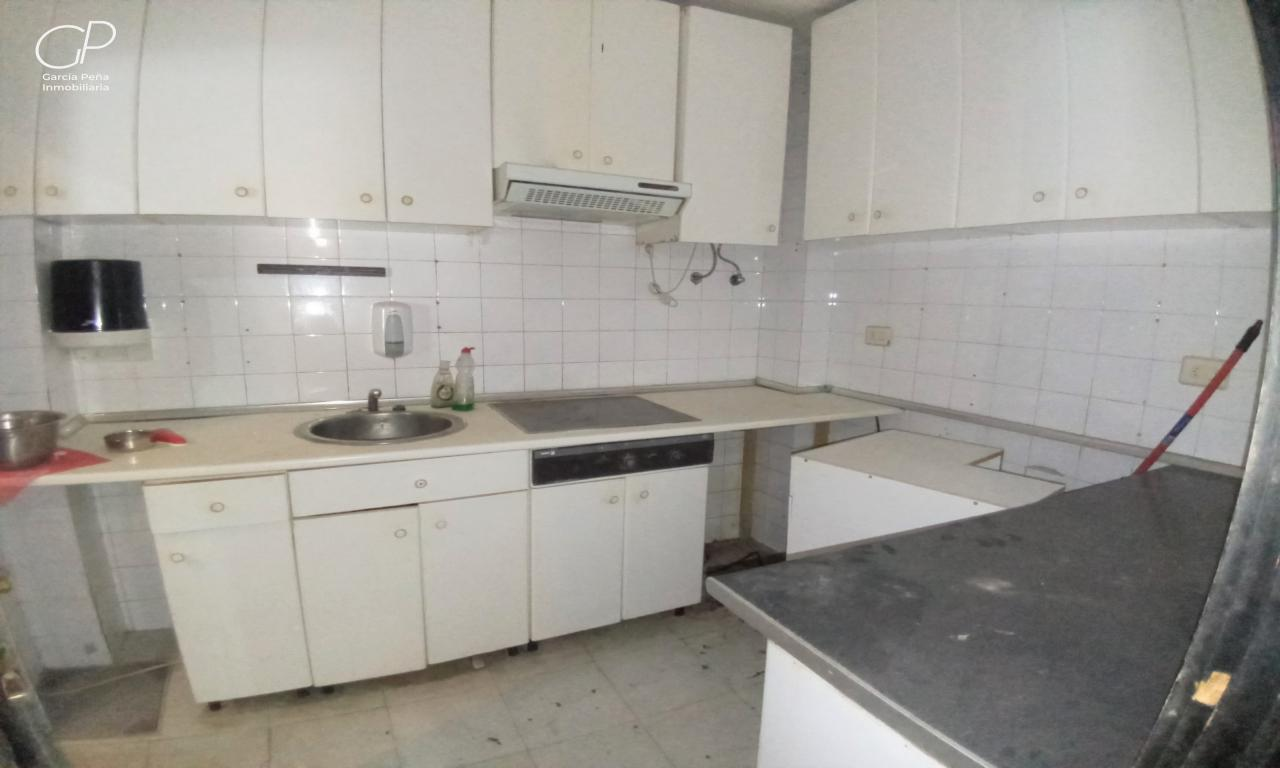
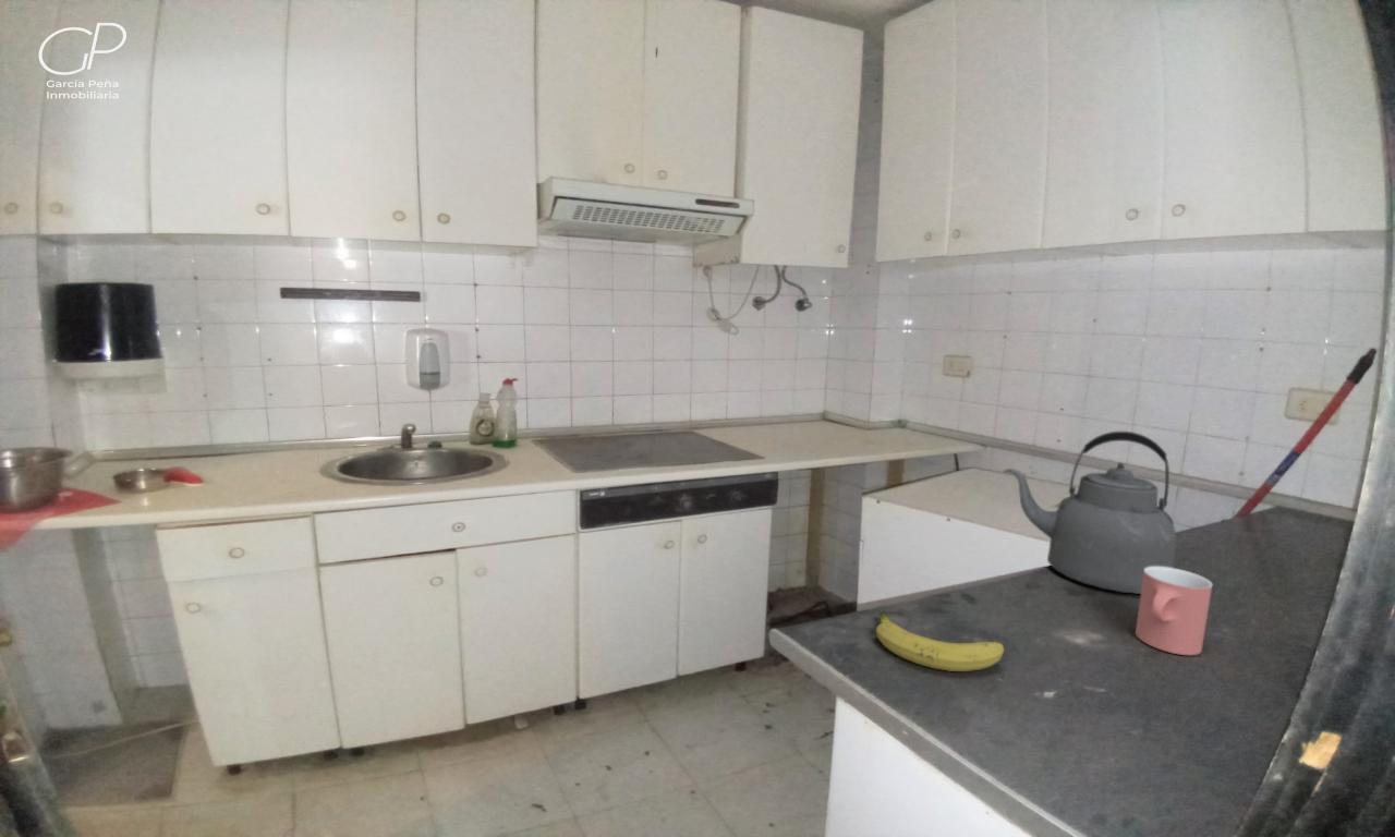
+ fruit [875,611,1005,672]
+ cup [1135,567,1213,656]
+ kettle [1003,430,1178,595]
